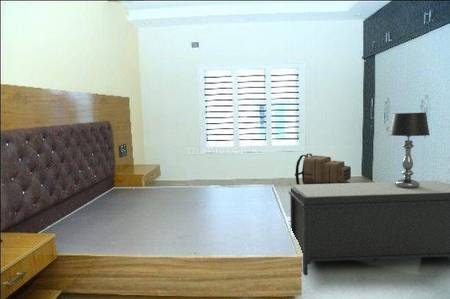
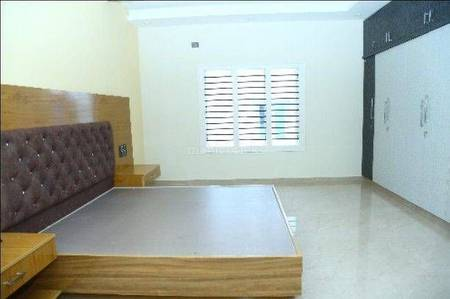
- table lamp [388,112,431,188]
- bench [288,180,450,276]
- backpack [294,152,352,185]
